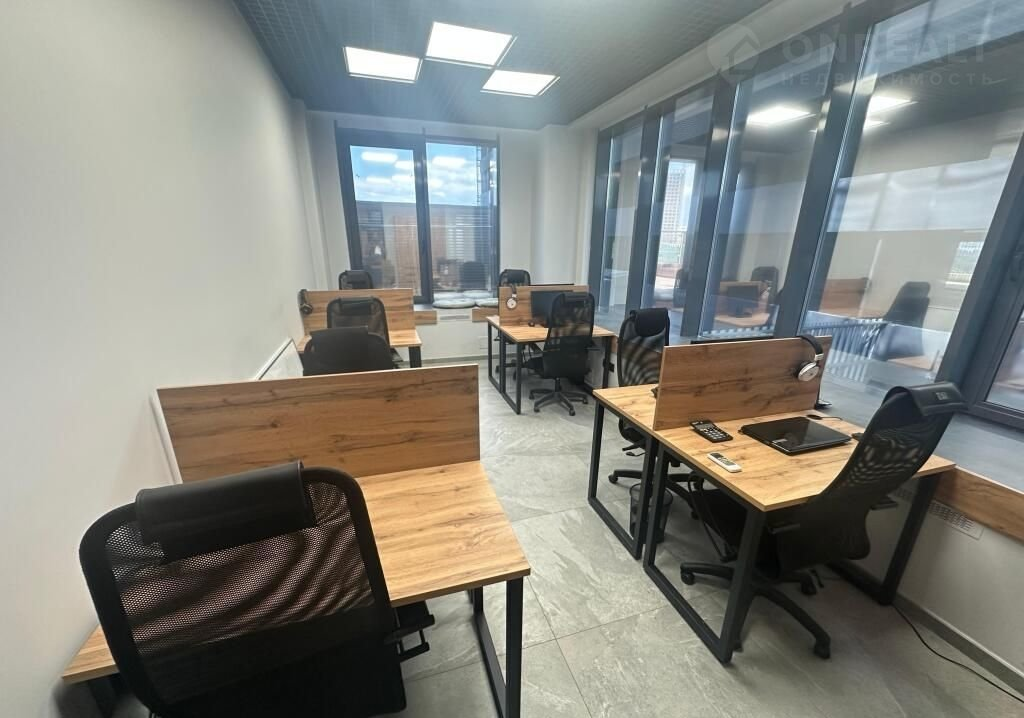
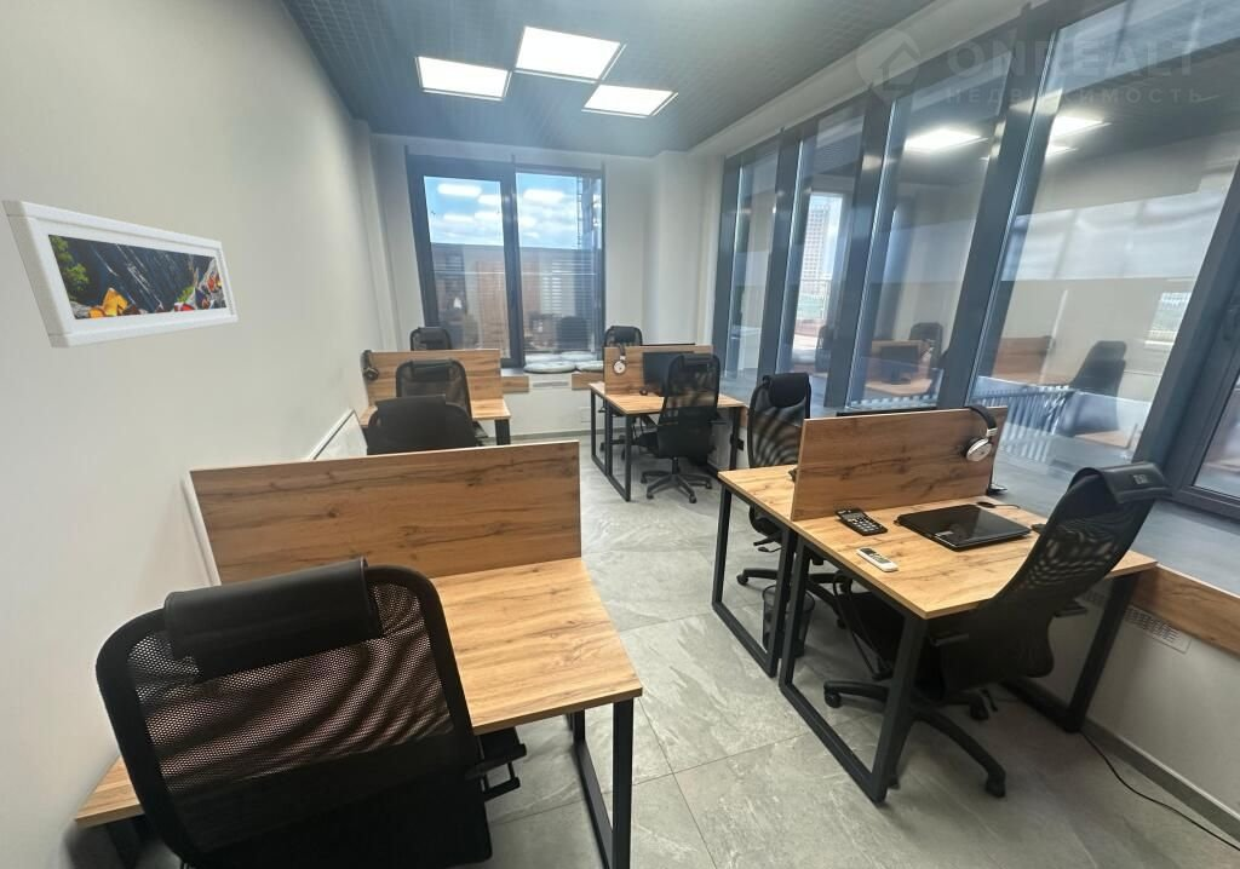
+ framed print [1,198,240,349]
